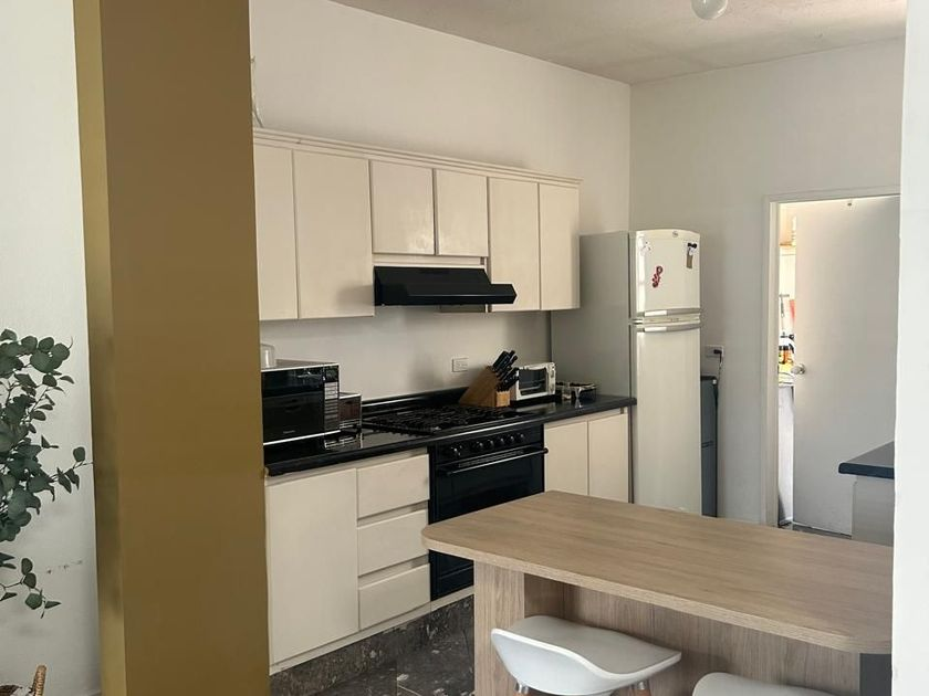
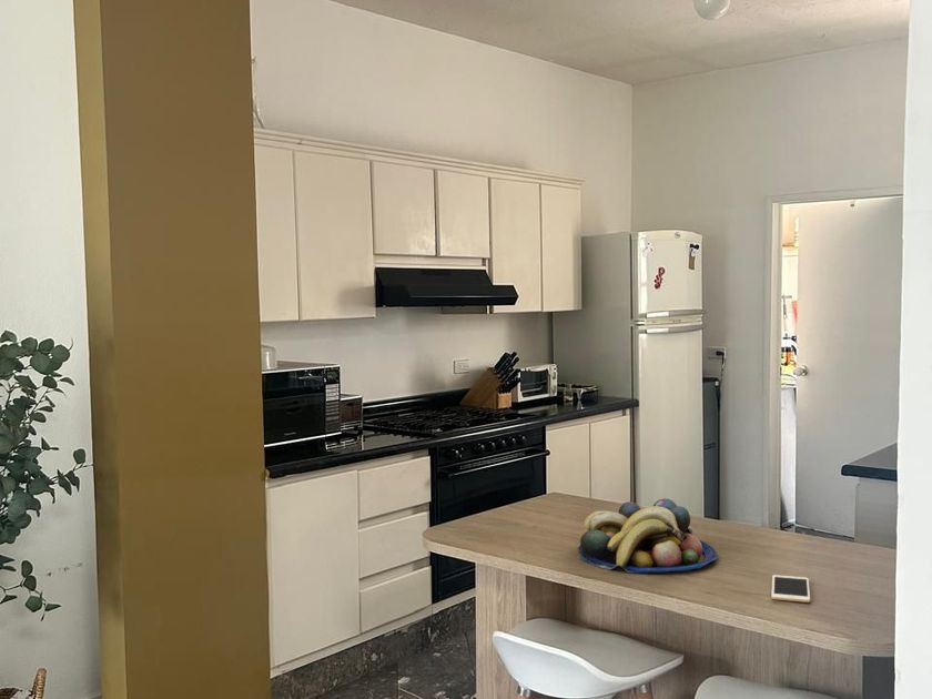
+ cell phone [770,574,811,604]
+ fruit bowl [577,497,719,574]
